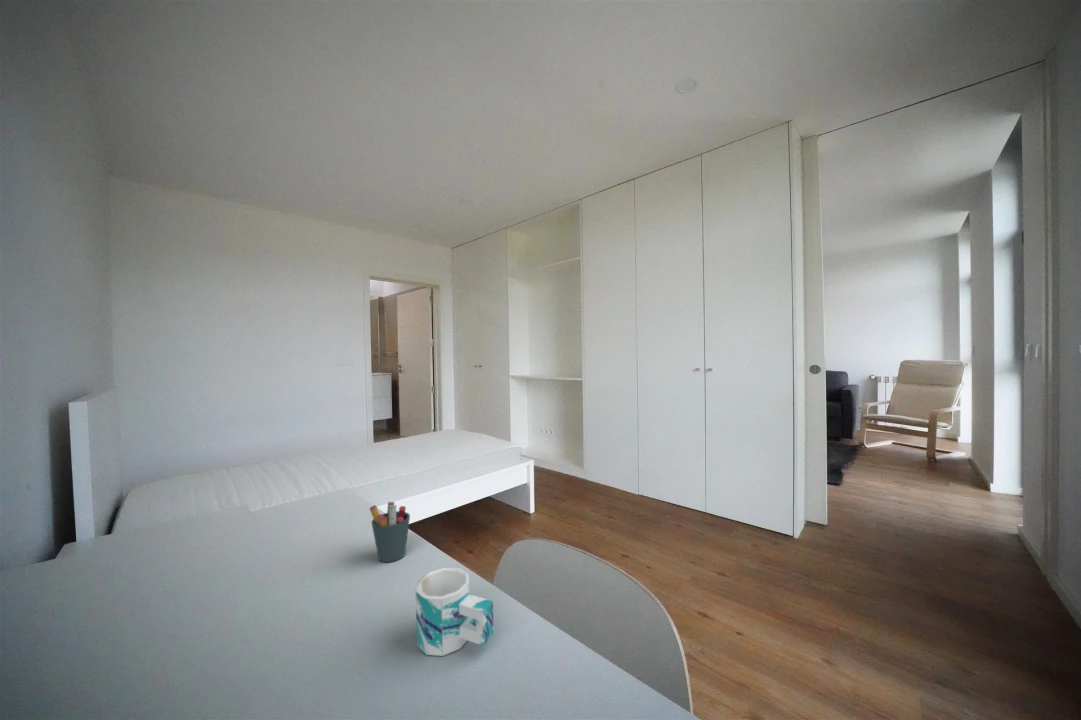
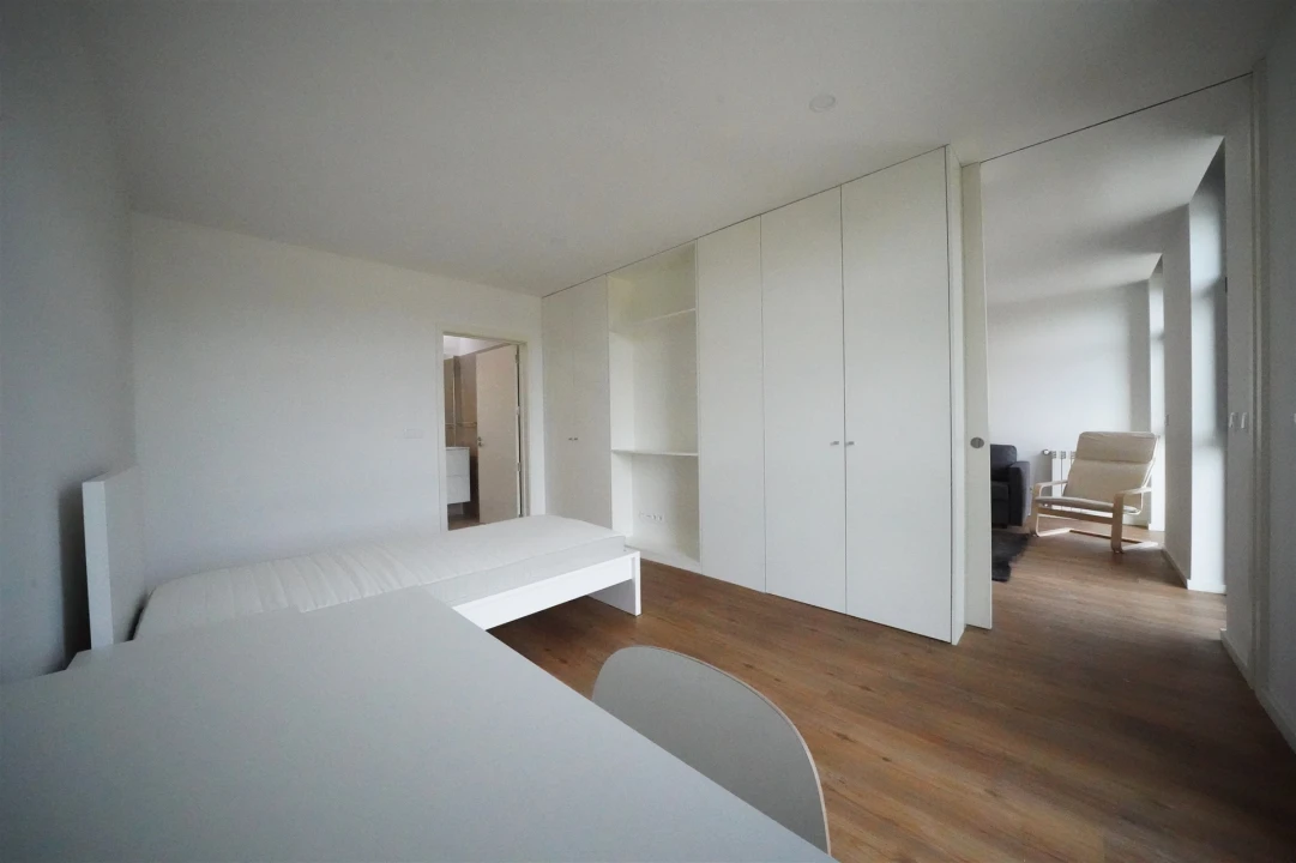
- pen holder [369,501,411,563]
- mug [415,567,494,657]
